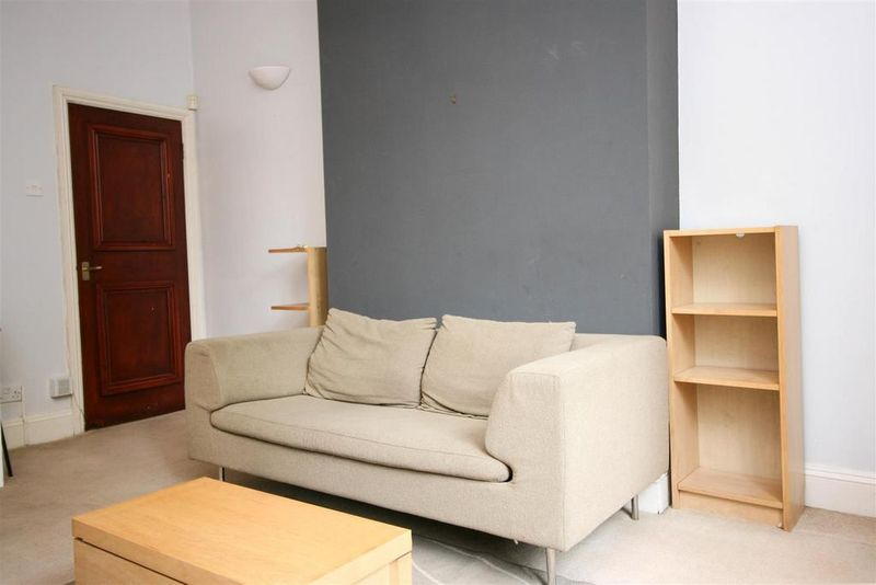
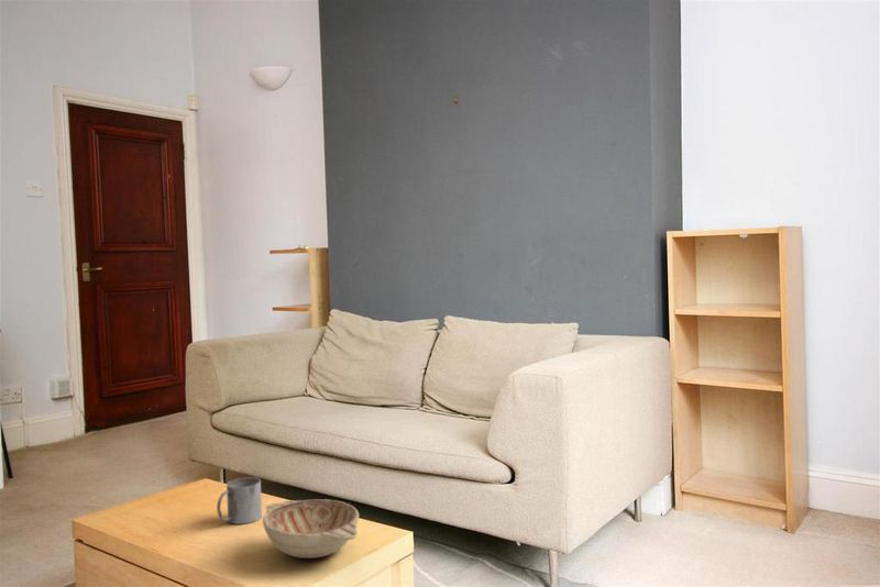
+ decorative bowl [262,498,360,560]
+ mug [216,476,263,525]
